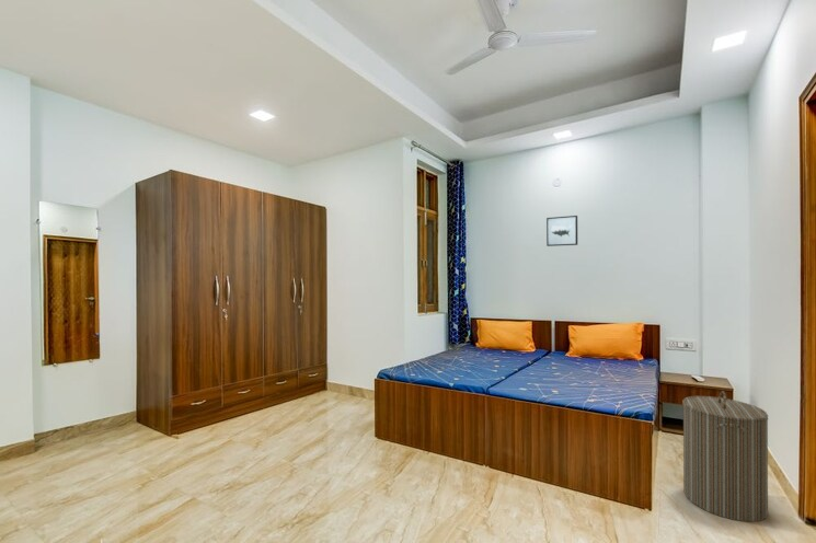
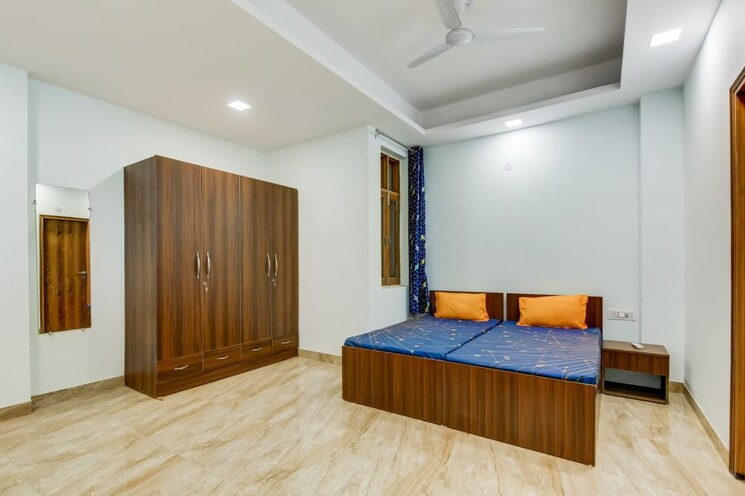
- laundry hamper [681,390,769,523]
- wall art [545,215,578,247]
